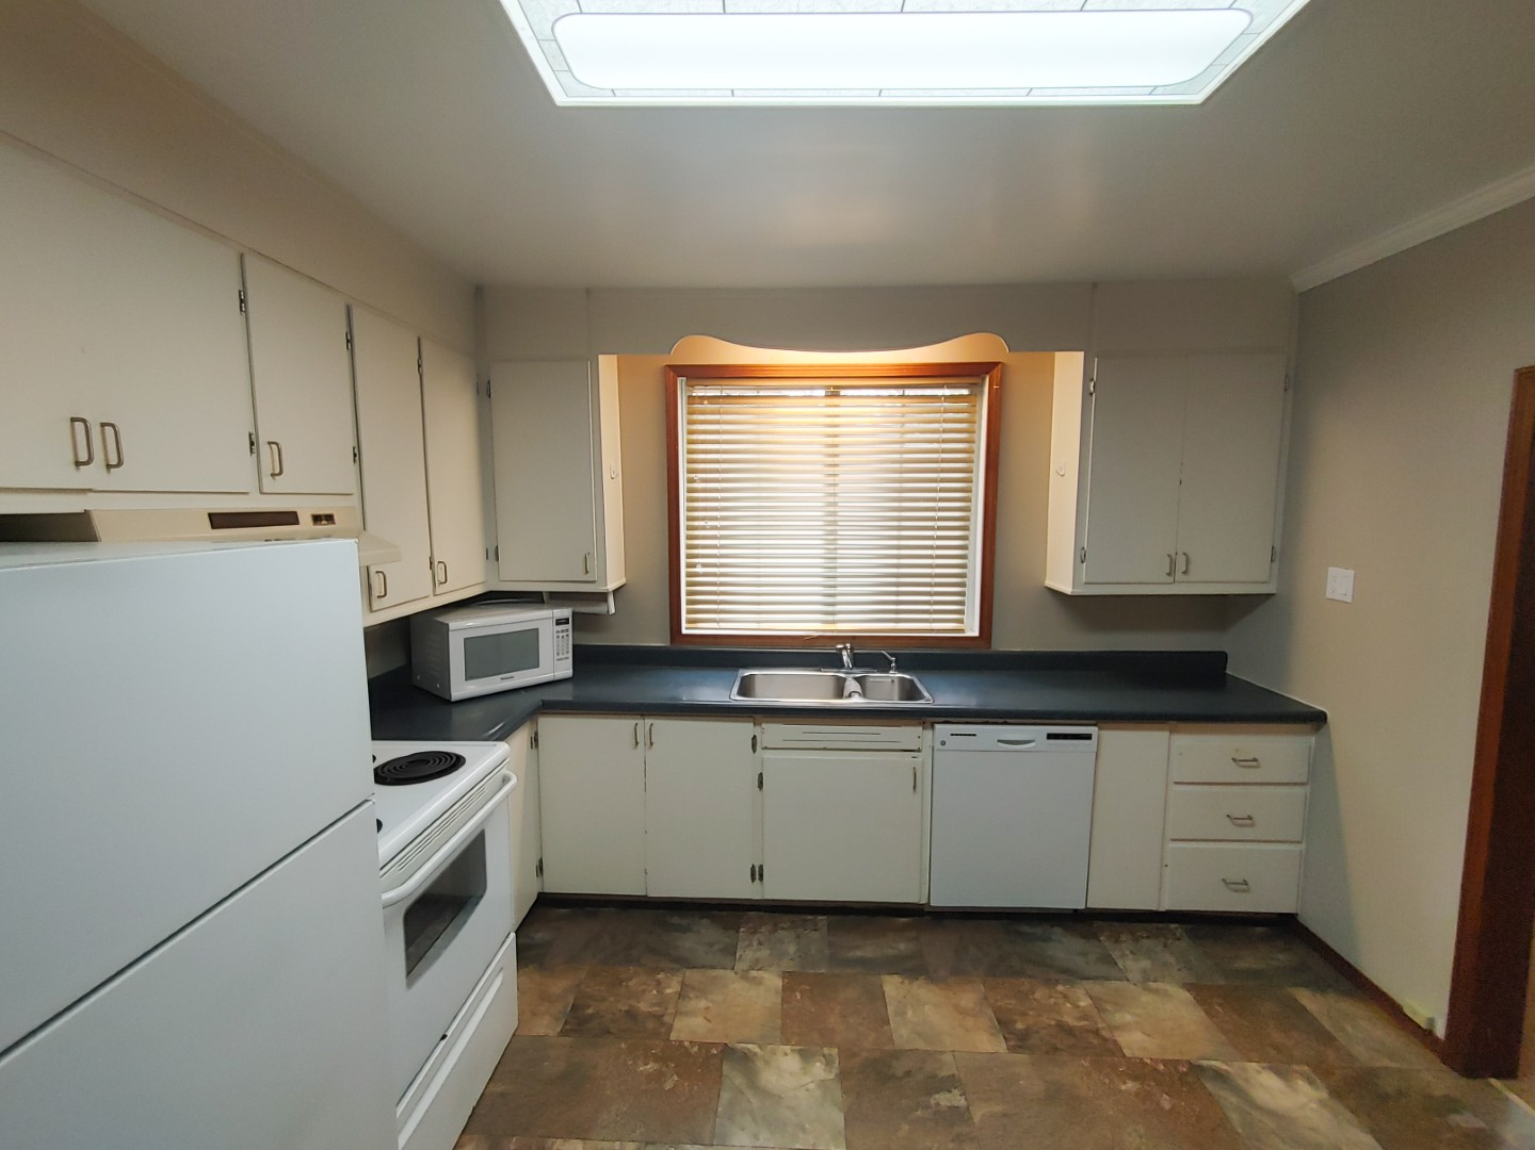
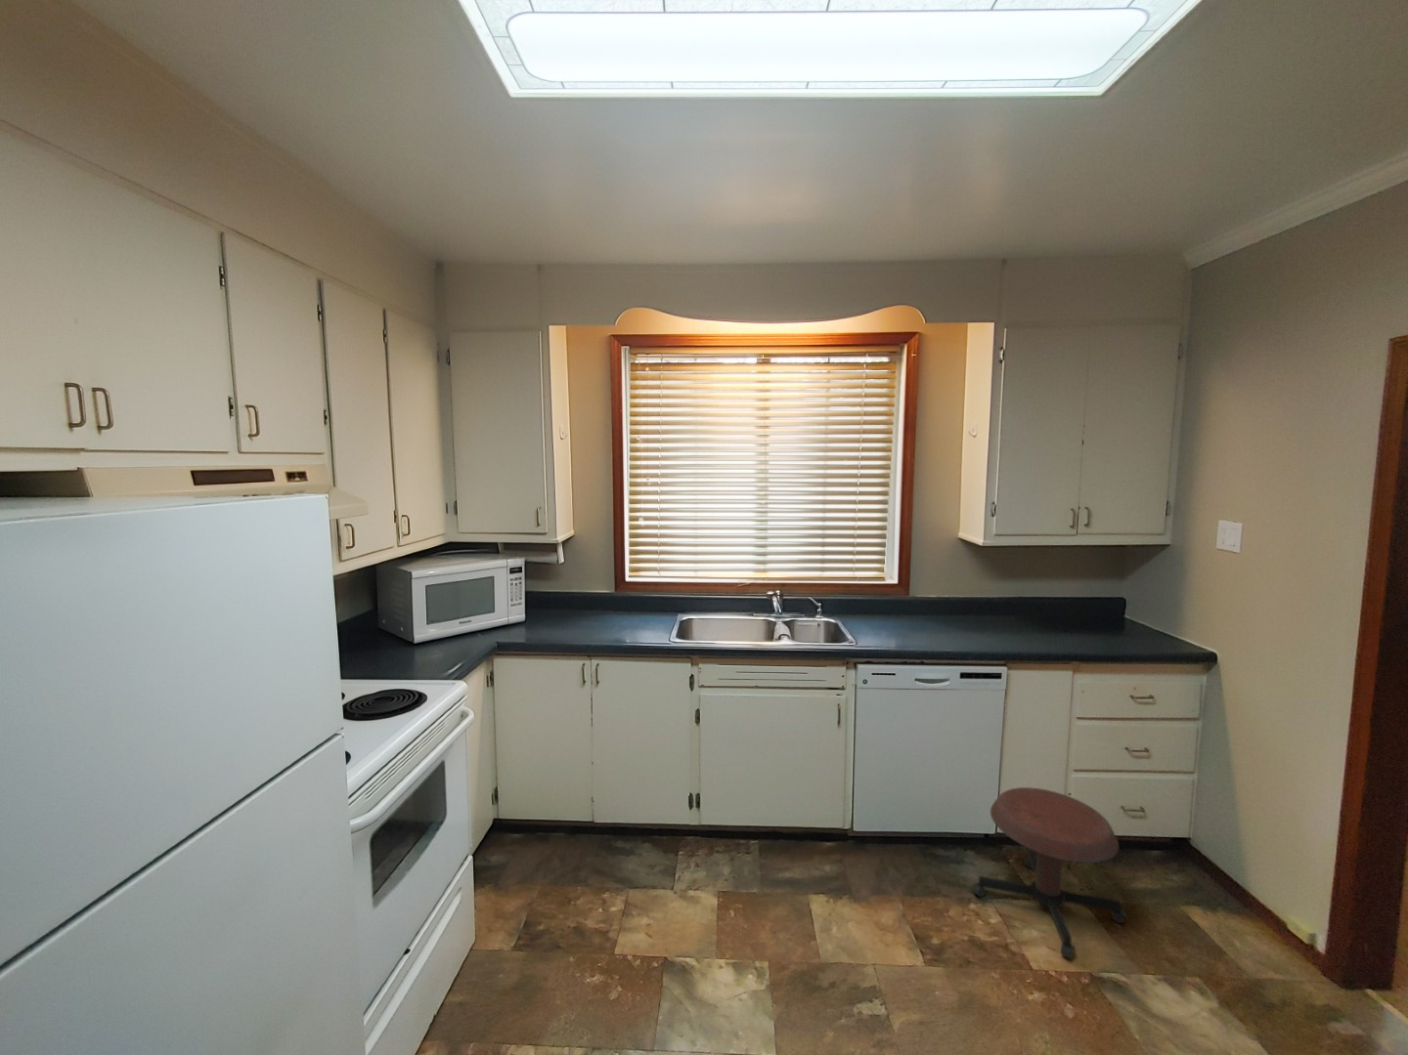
+ stool [970,787,1129,960]
